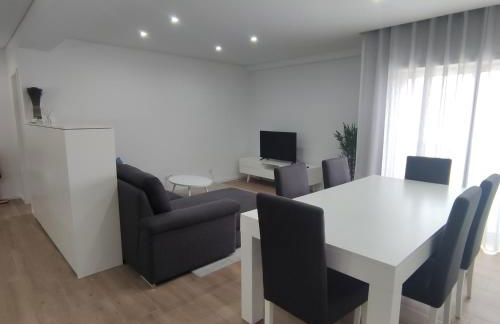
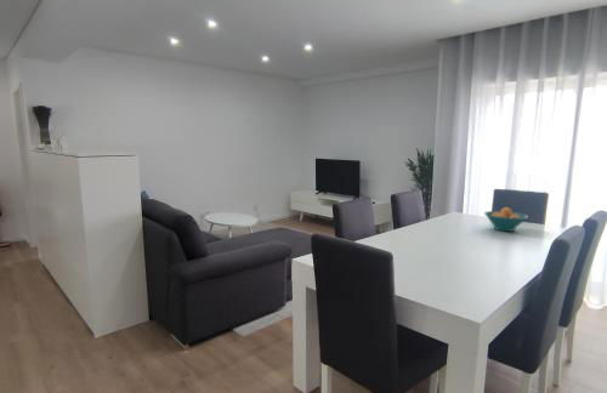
+ fruit bowl [483,206,529,233]
